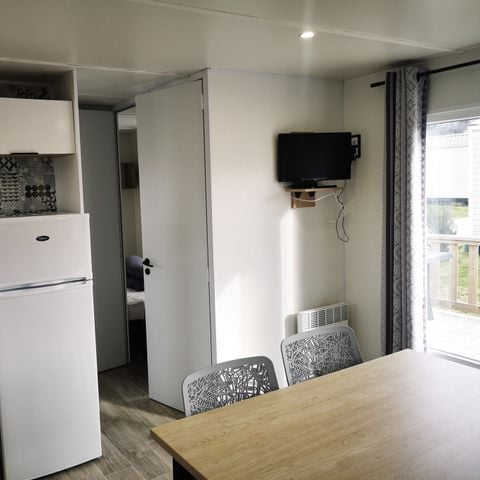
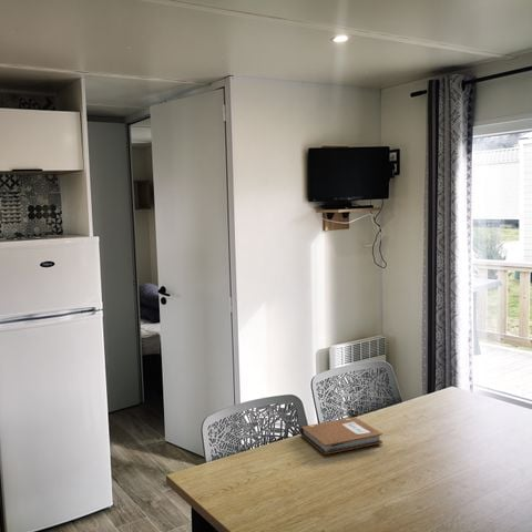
+ notebook [299,416,383,456]
